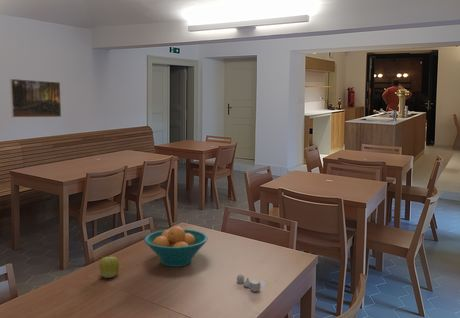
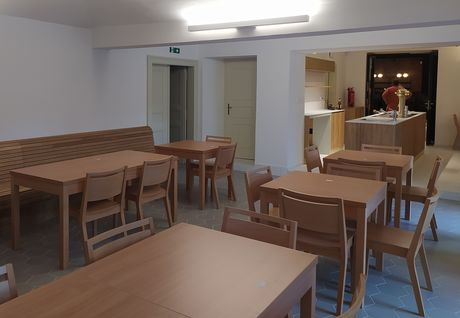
- apple [98,254,120,279]
- fruit bowl [143,225,209,268]
- salt and pepper shaker set [236,273,262,293]
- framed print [9,78,62,118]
